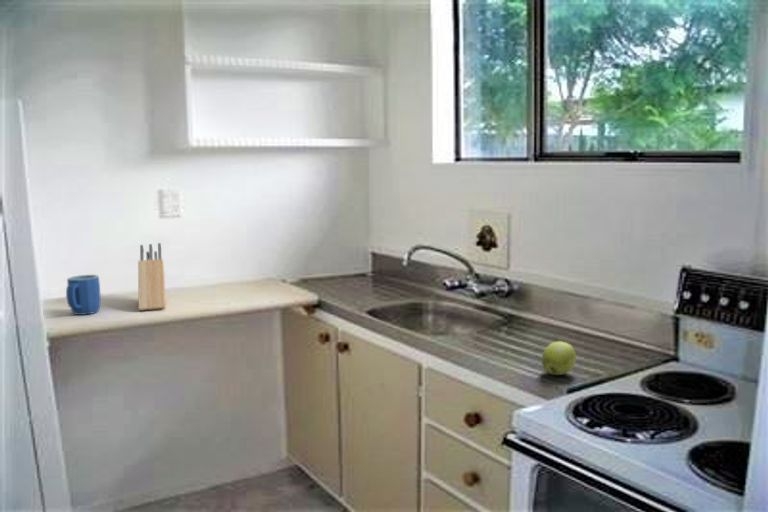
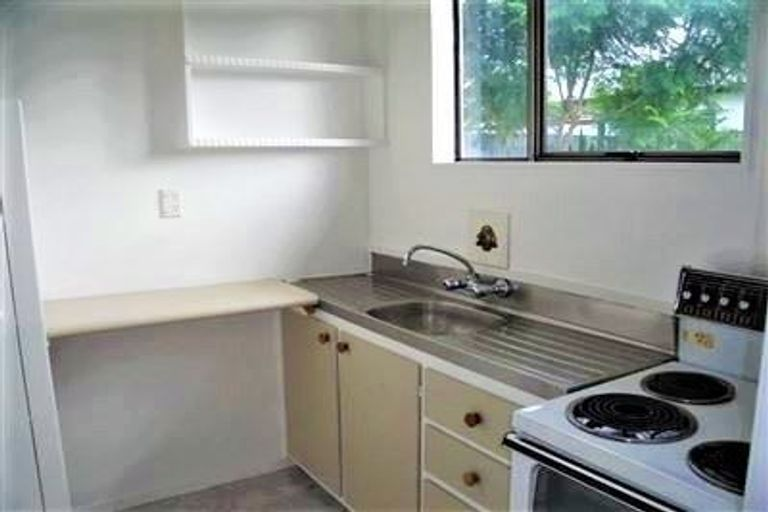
- apple [541,340,577,376]
- knife block [137,242,167,312]
- mug [65,274,102,316]
